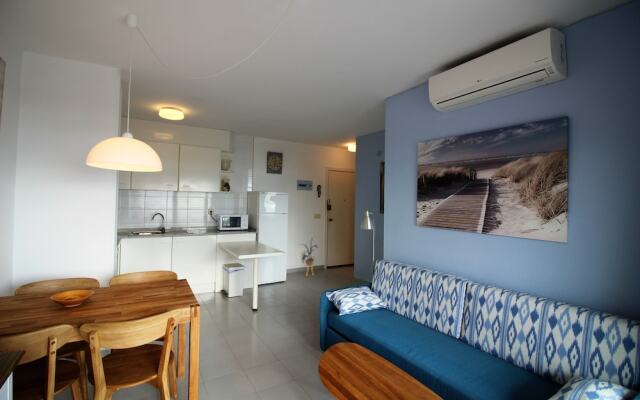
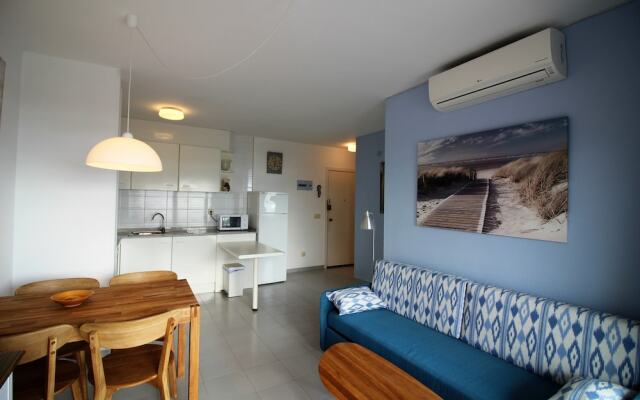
- house plant [299,236,319,276]
